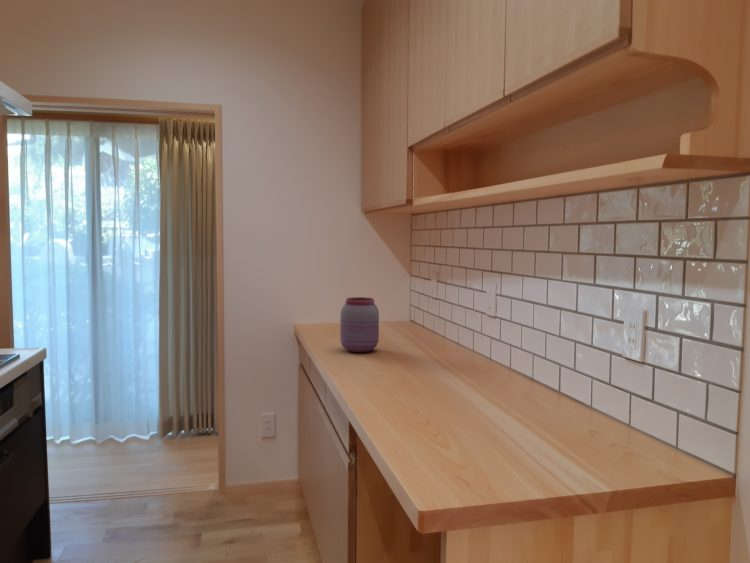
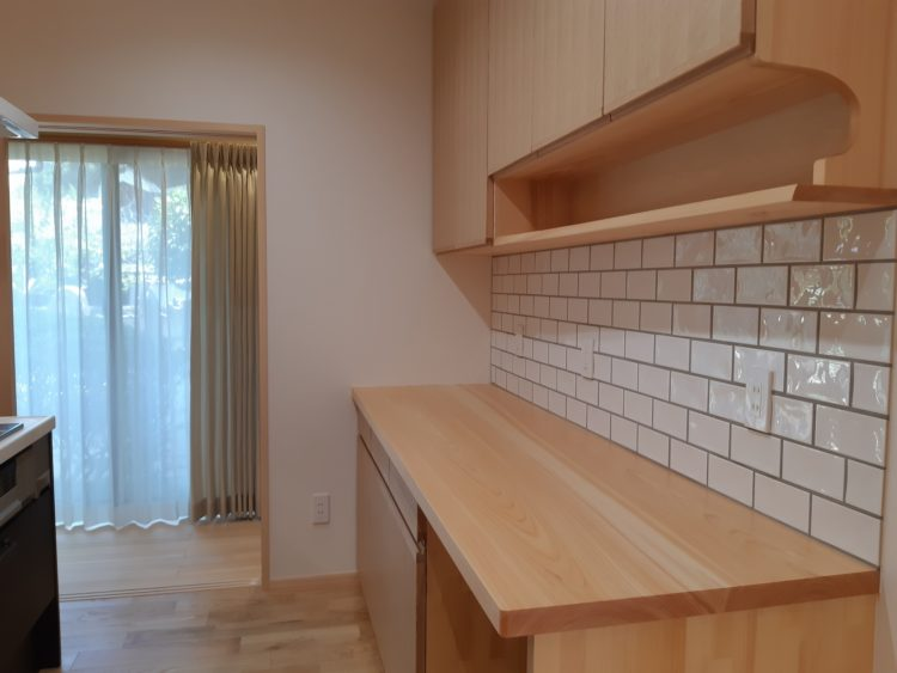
- jar [339,296,380,353]
